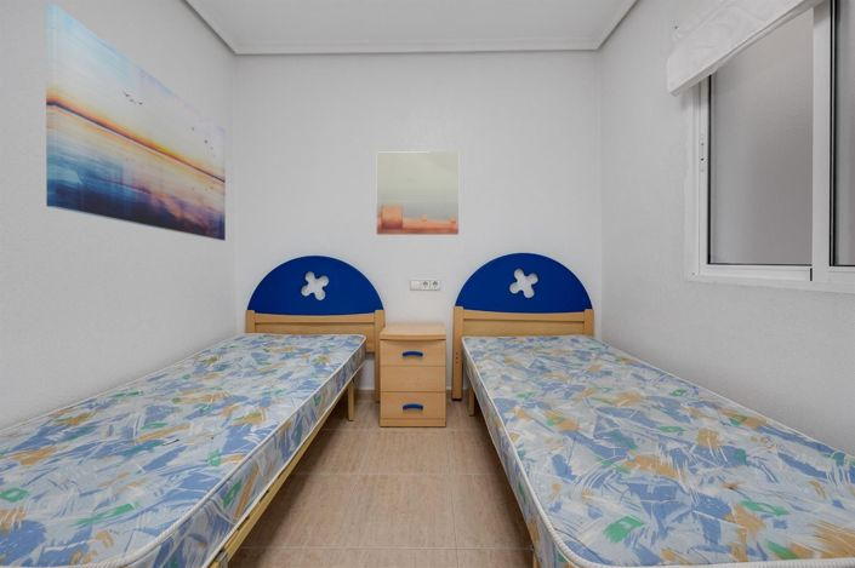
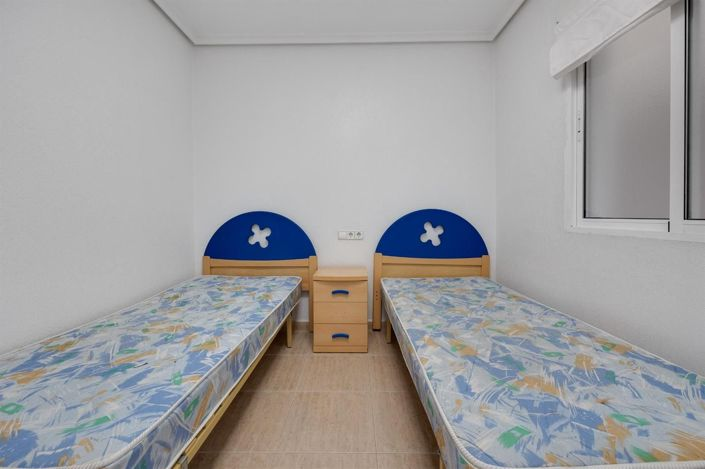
- wall art [376,150,460,236]
- wall art [45,4,227,242]
